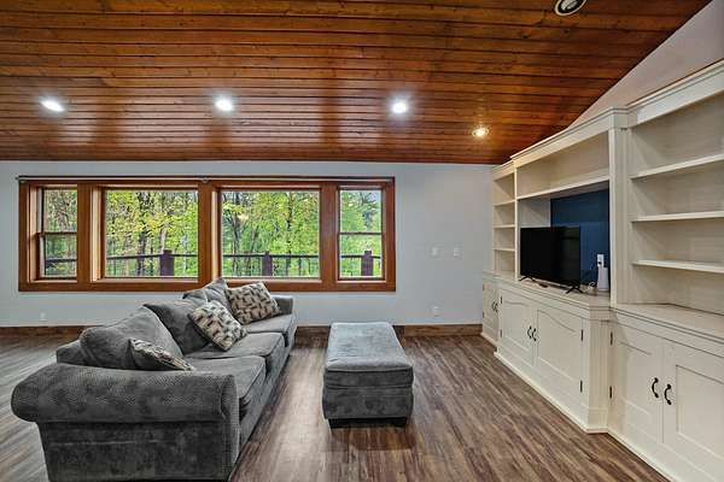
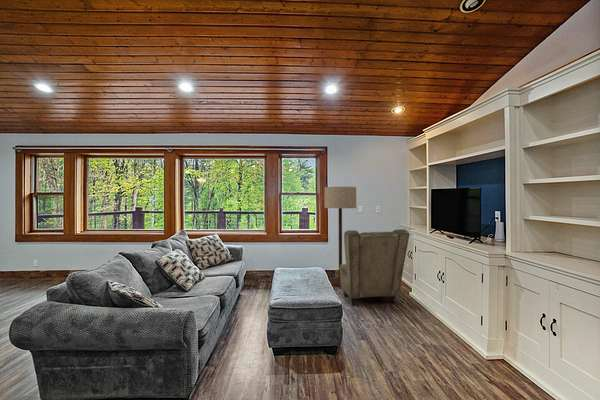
+ floor lamp [324,186,357,288]
+ armchair [338,228,411,306]
